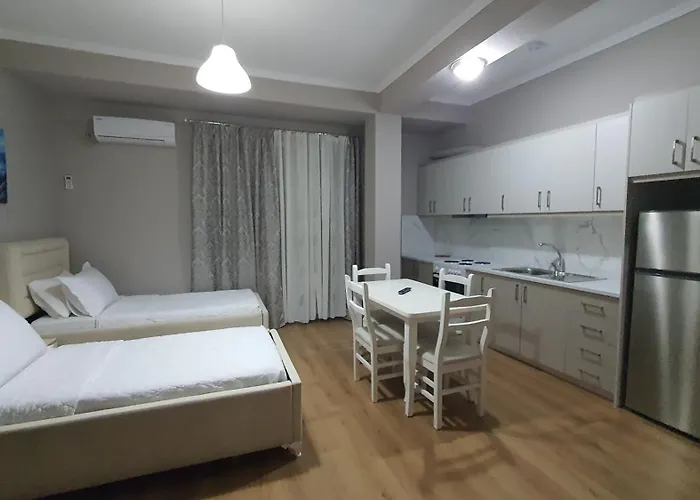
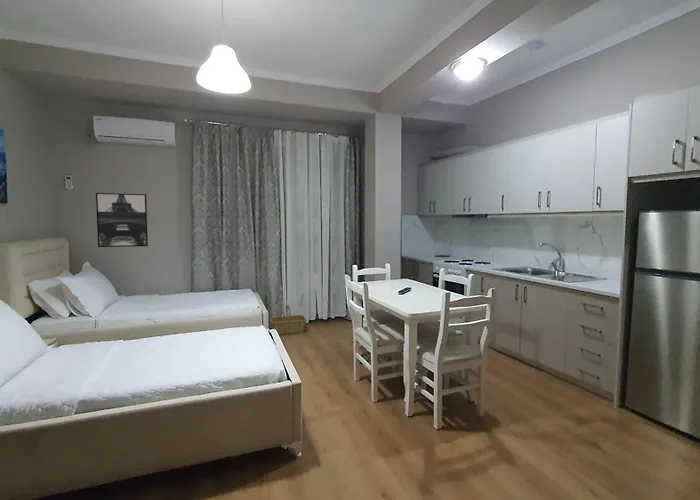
+ wall art [95,192,149,248]
+ basket [269,304,308,336]
